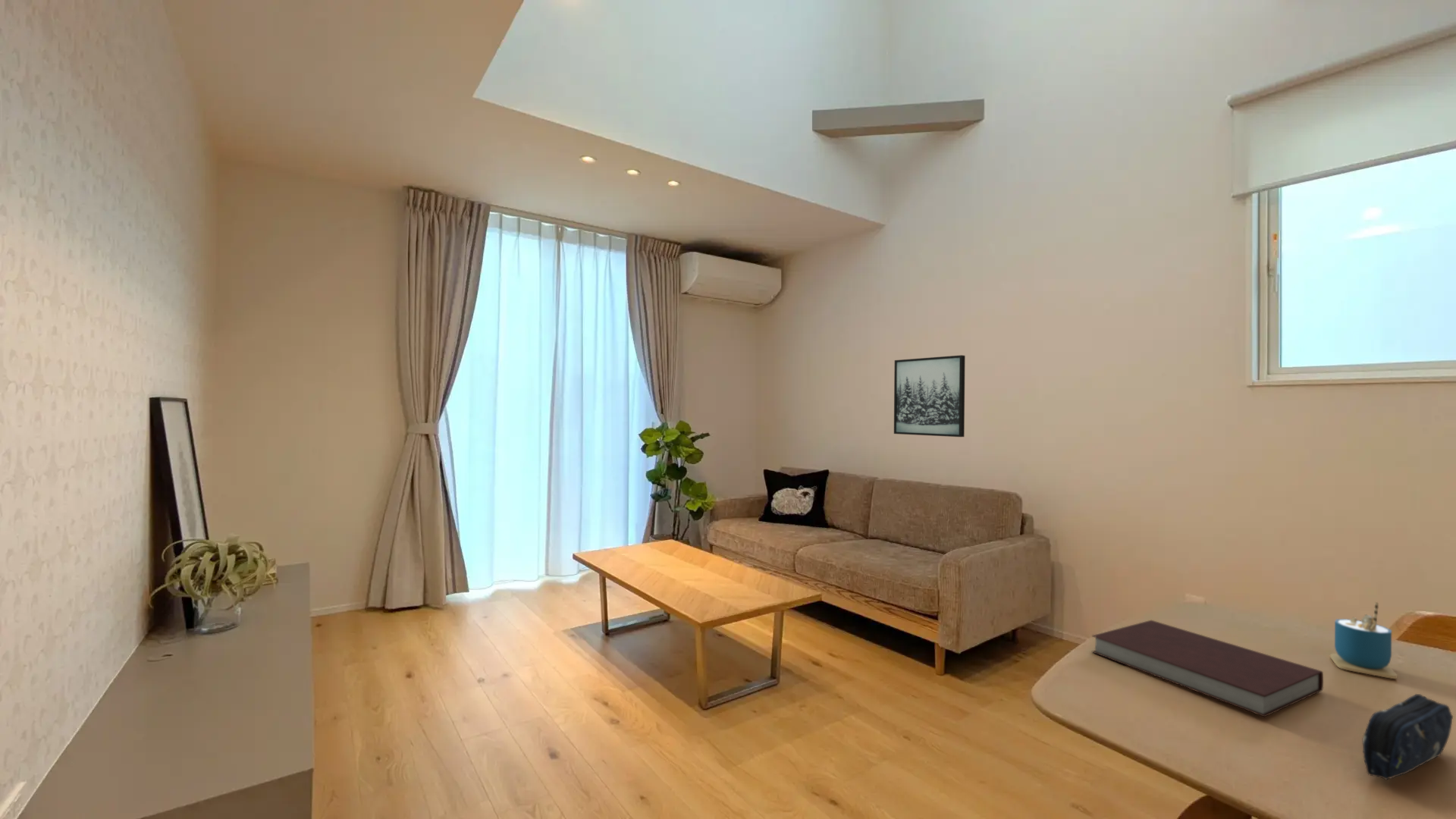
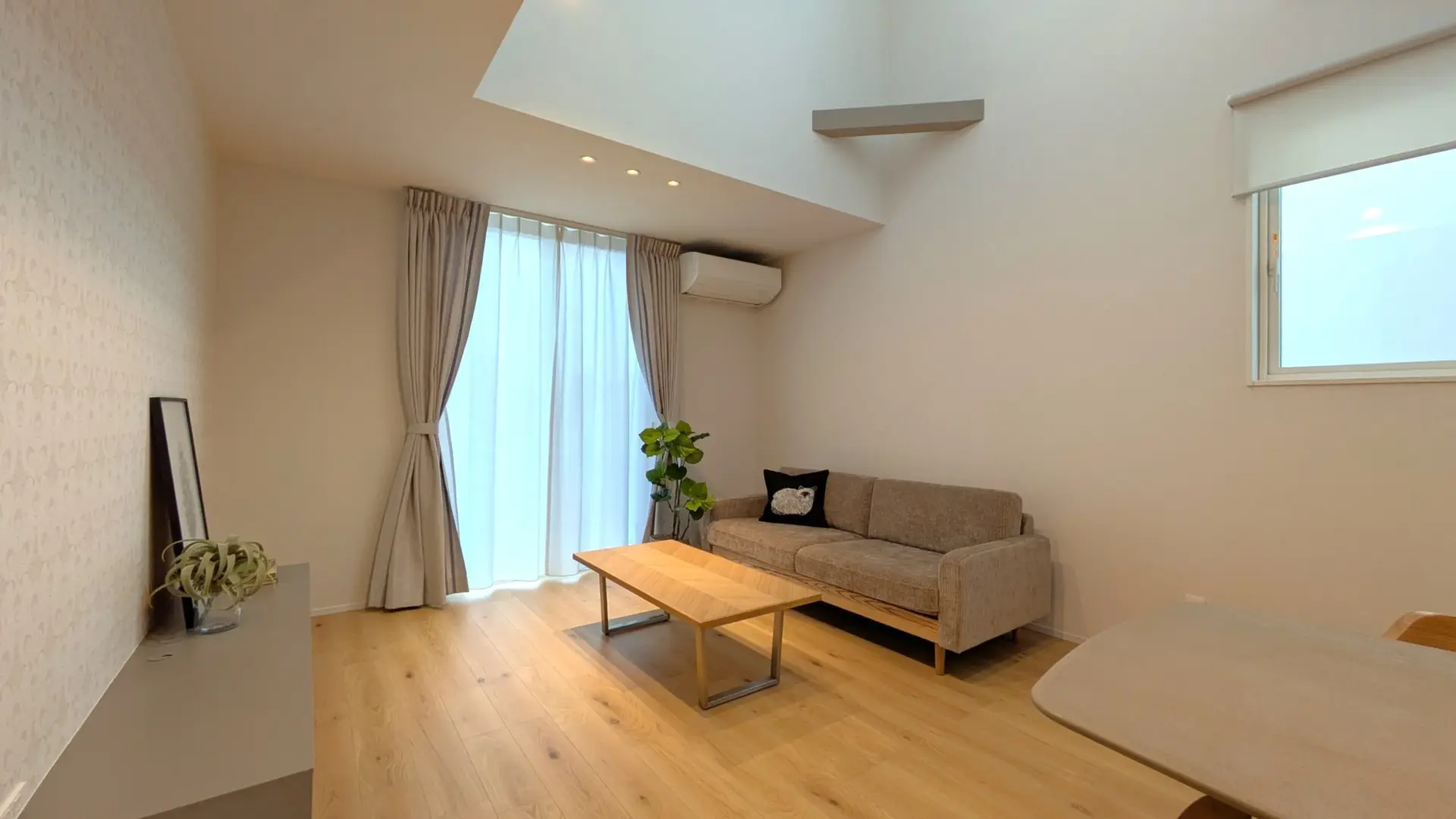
- wall art [893,354,966,438]
- notebook [1091,620,1324,718]
- pencil case [1362,693,1454,780]
- cup [1329,601,1398,679]
